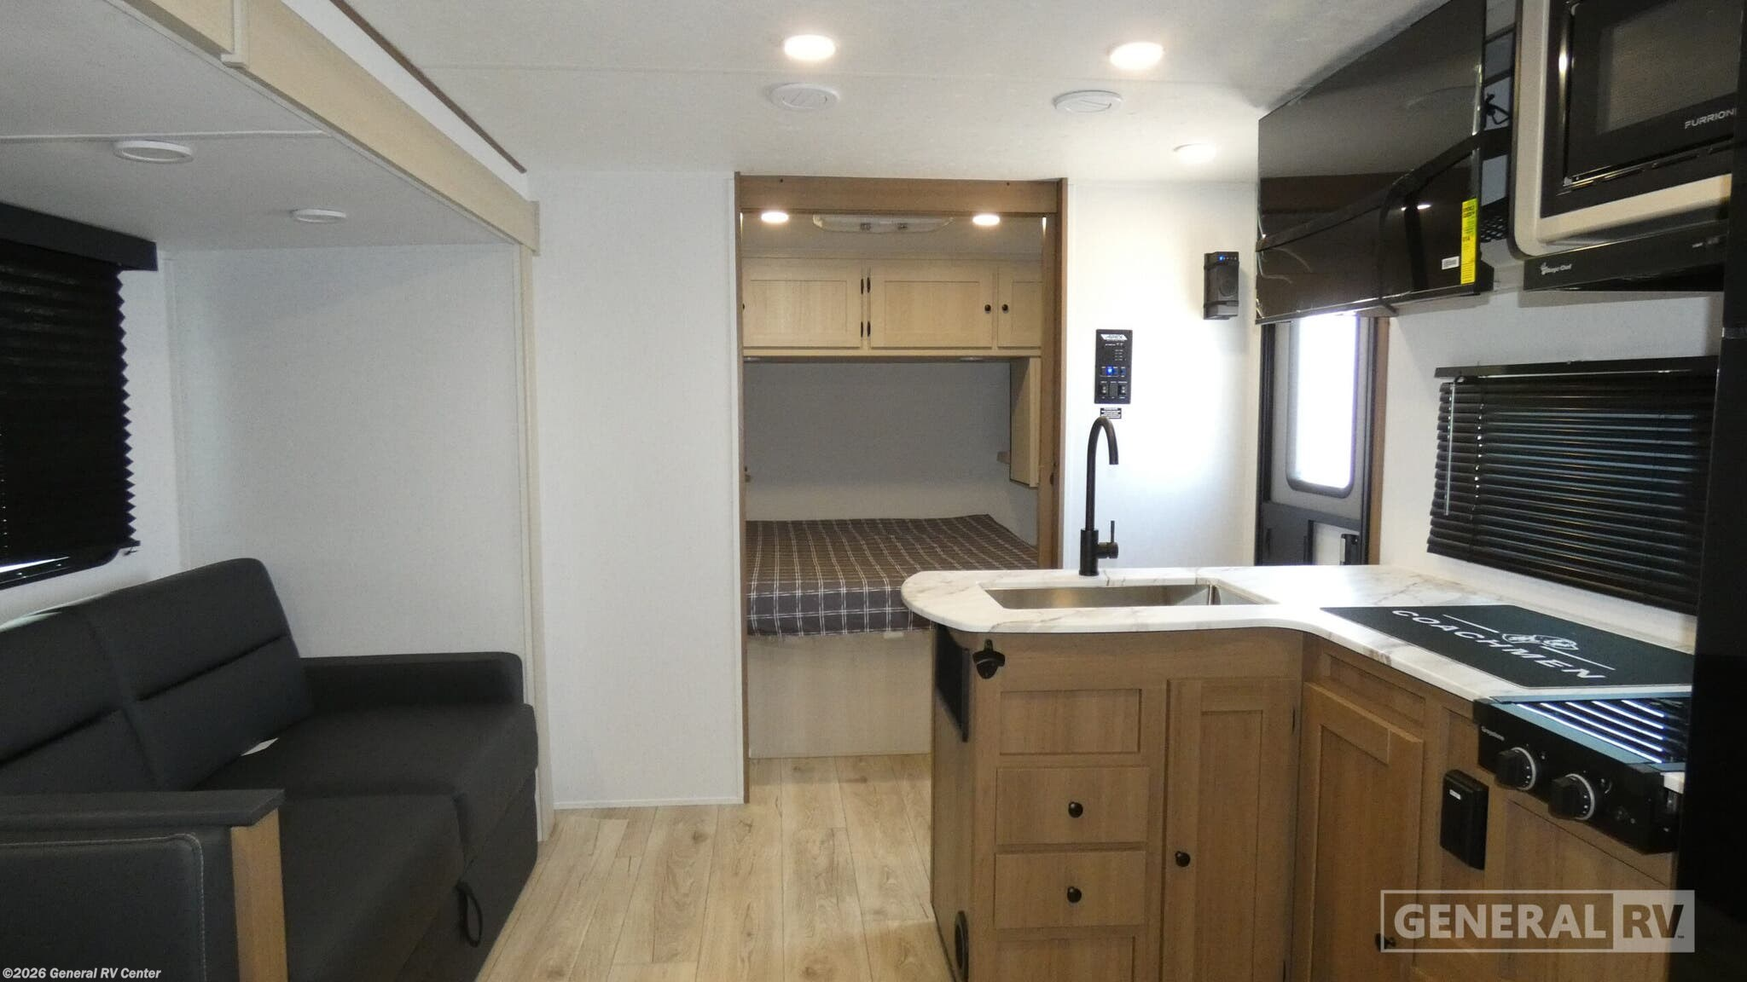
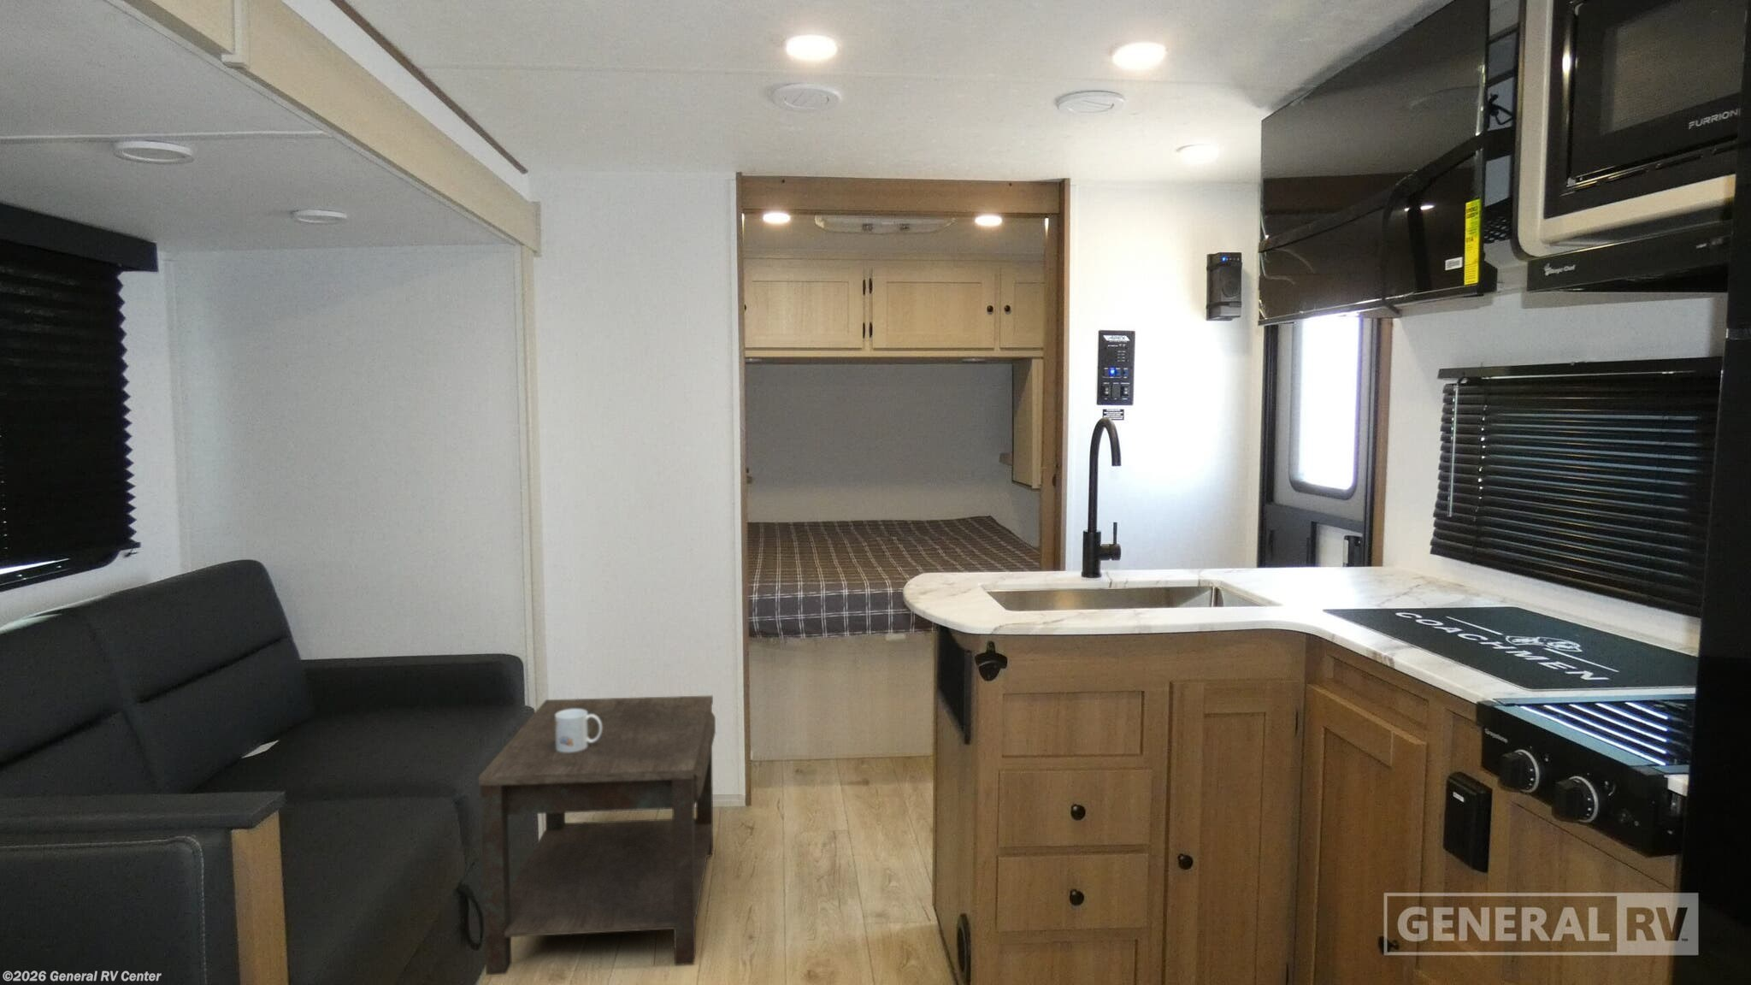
+ mug [554,708,603,753]
+ side table [477,695,717,975]
